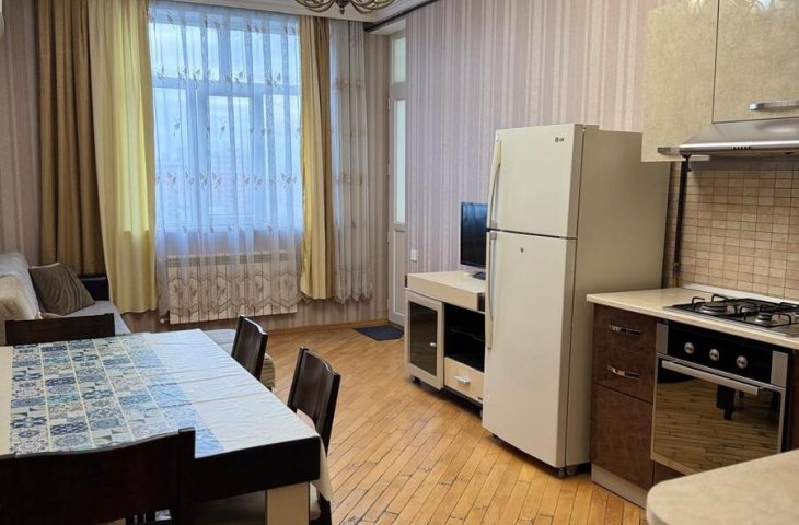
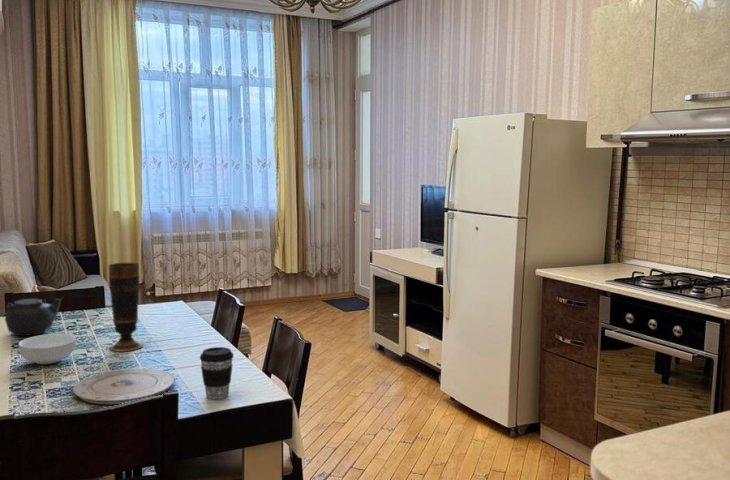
+ cereal bowl [18,333,77,365]
+ vase [108,262,144,353]
+ coffee cup [199,346,235,400]
+ plate [72,367,176,405]
+ teapot [4,297,64,337]
